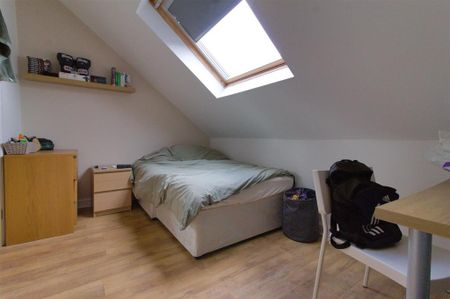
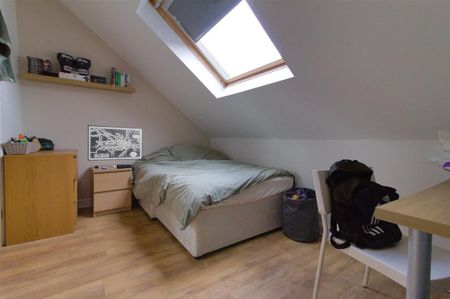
+ wall art [87,124,144,162]
